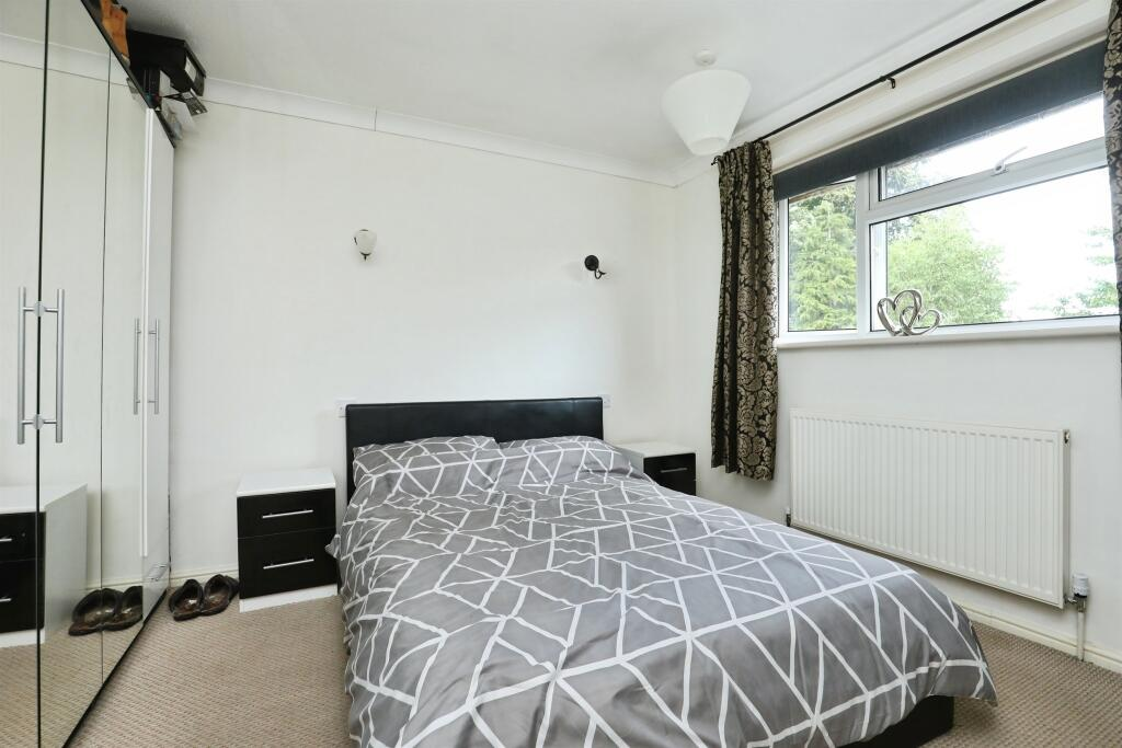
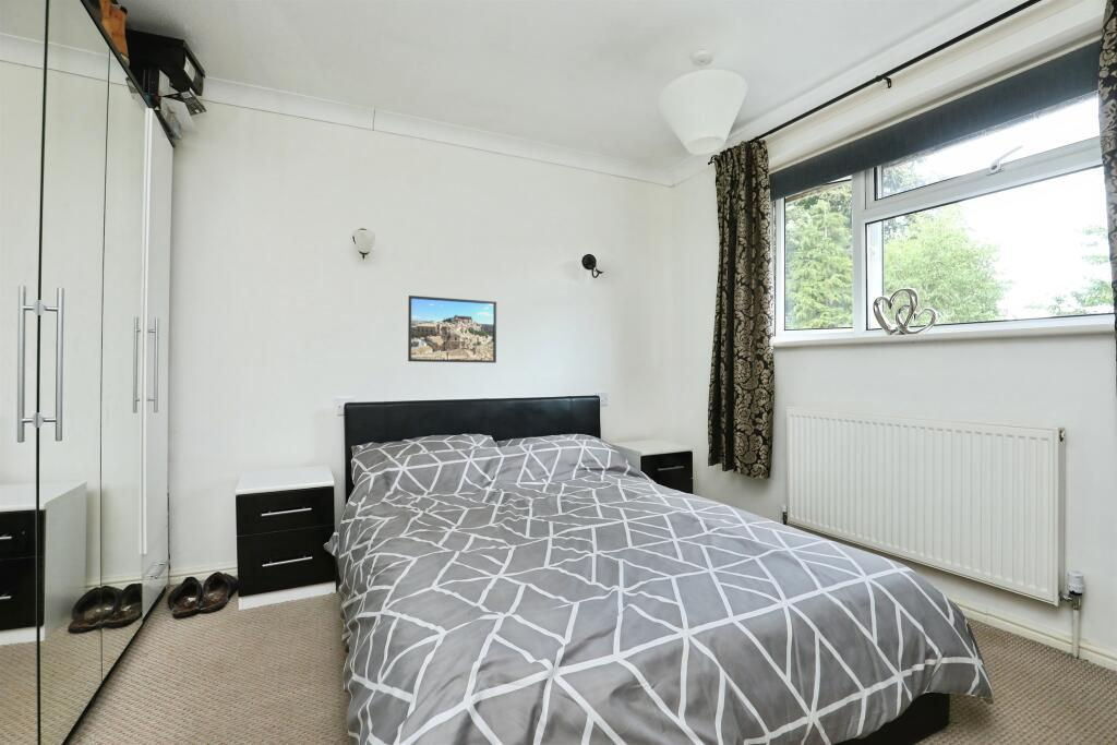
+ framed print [407,295,497,364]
